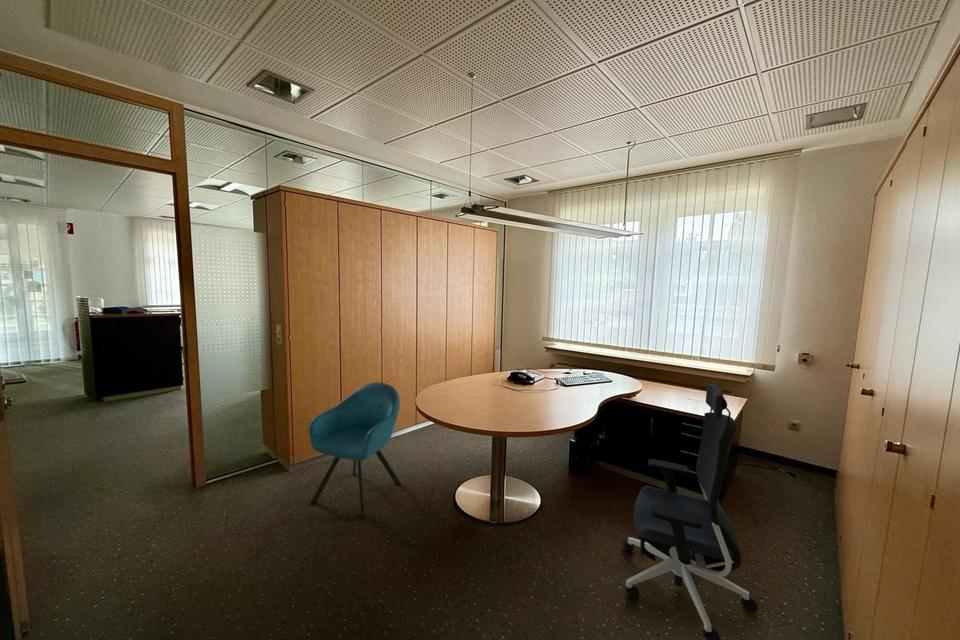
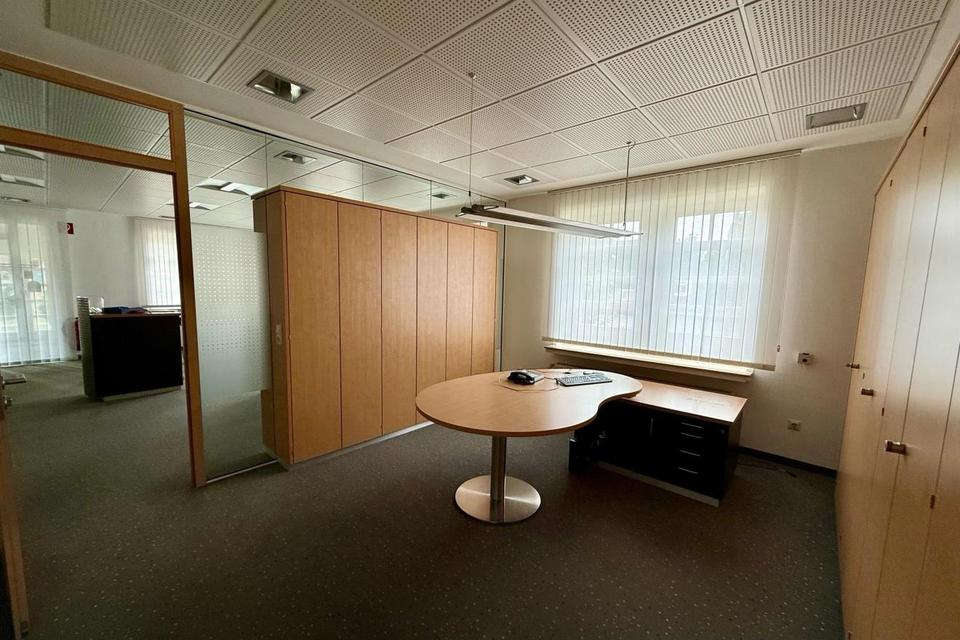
- chair [308,382,402,519]
- office chair [622,383,759,640]
